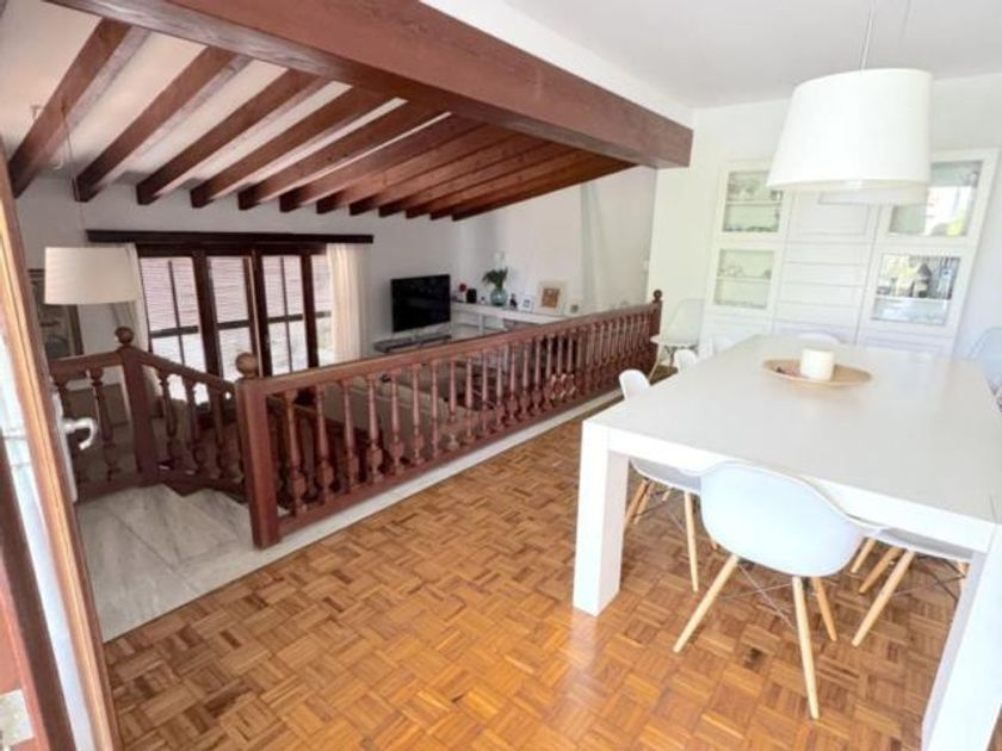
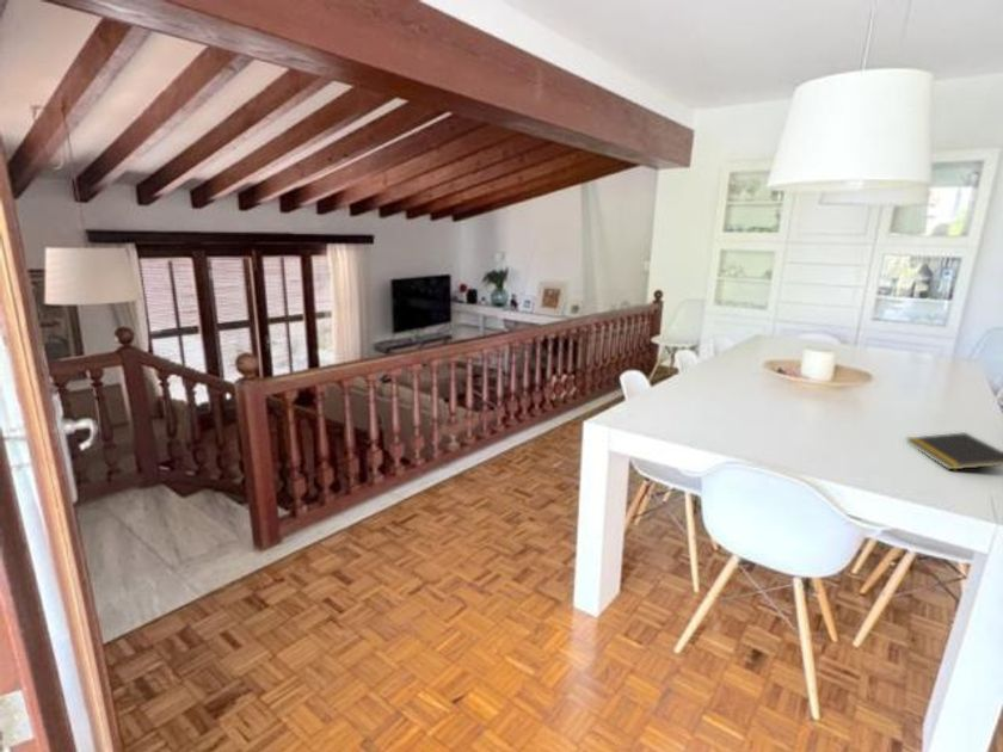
+ notepad [905,431,1003,470]
